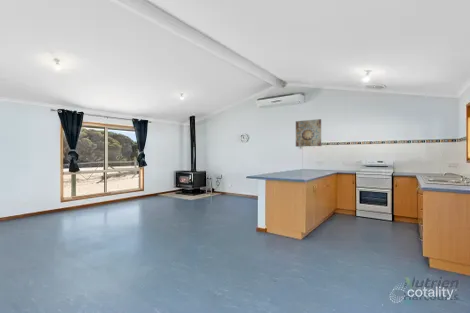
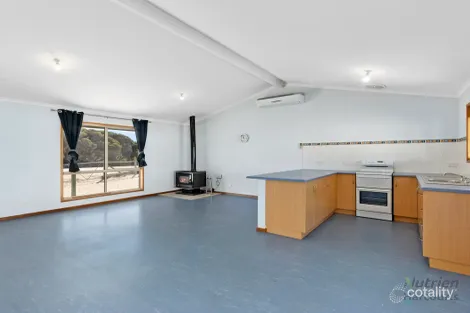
- wall art [295,118,322,148]
